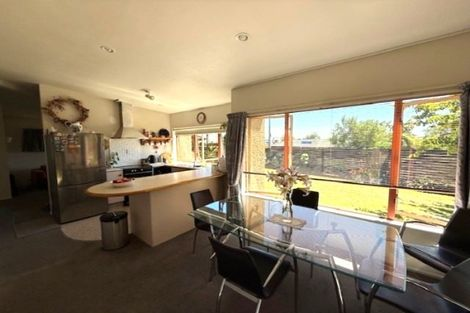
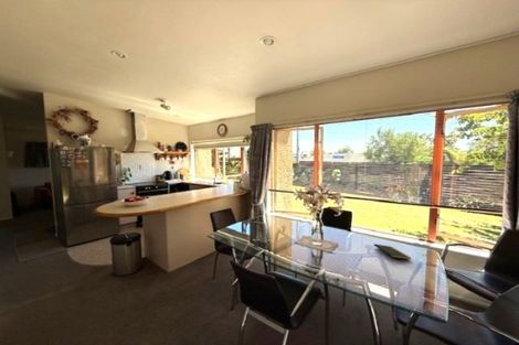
+ notepad [373,242,412,262]
